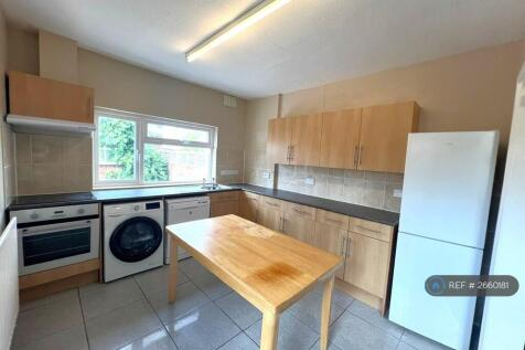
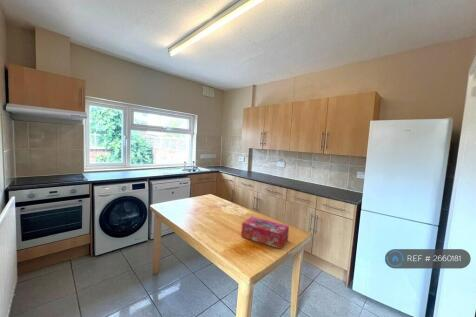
+ tissue box [240,216,290,250]
